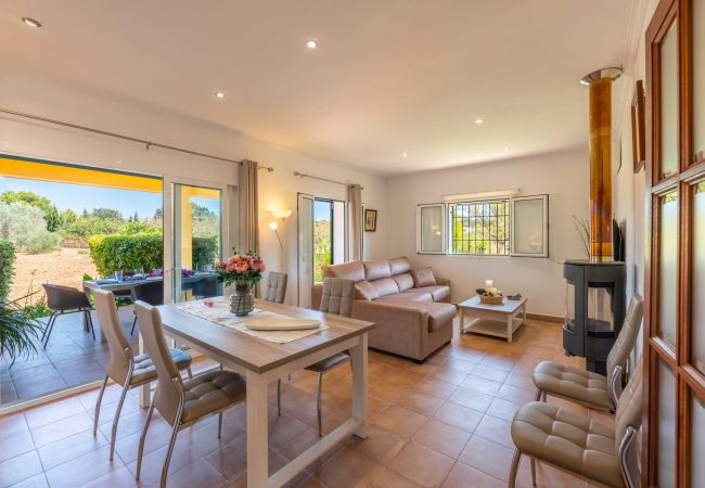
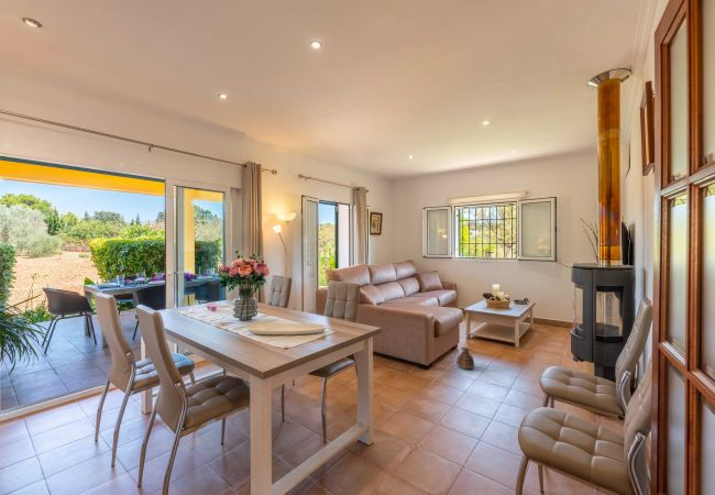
+ ceramic jug [455,346,475,370]
